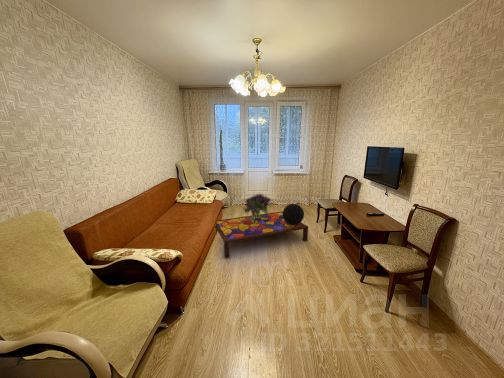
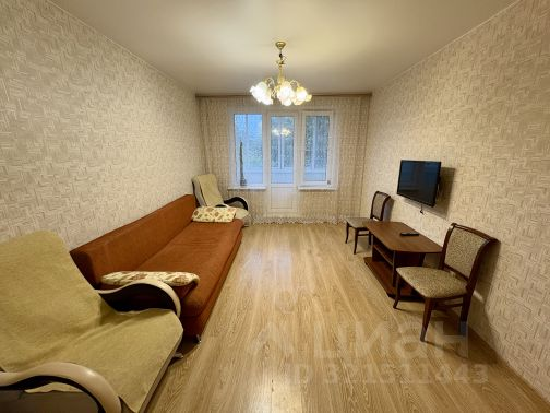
- bouquet [242,192,273,219]
- coffee table [214,211,309,259]
- decorative sphere [282,203,305,225]
